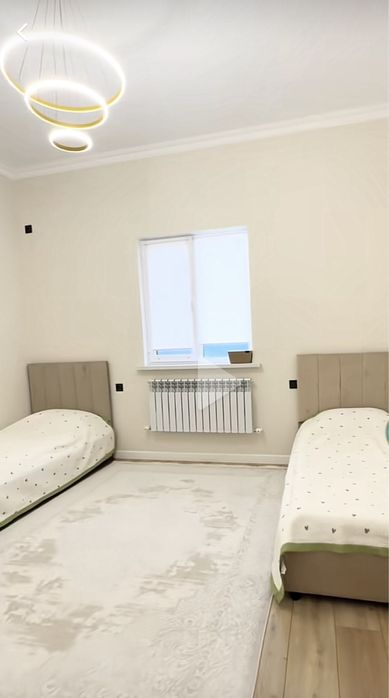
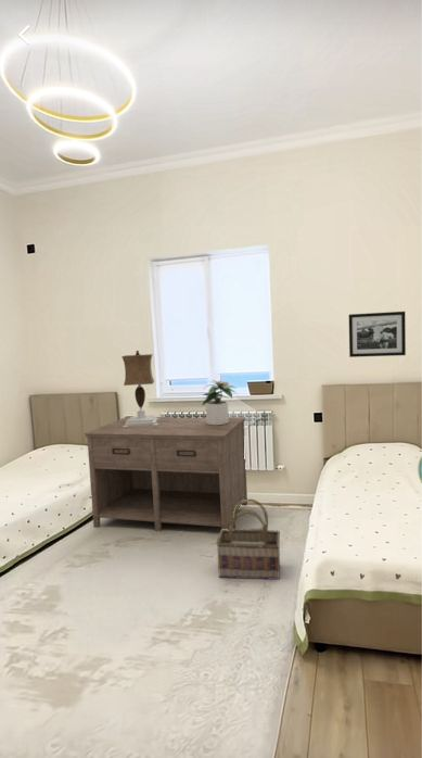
+ table lamp [120,350,159,427]
+ picture frame [348,311,407,358]
+ basket [215,497,281,581]
+ potted plant [201,379,239,426]
+ nightstand [84,416,248,532]
